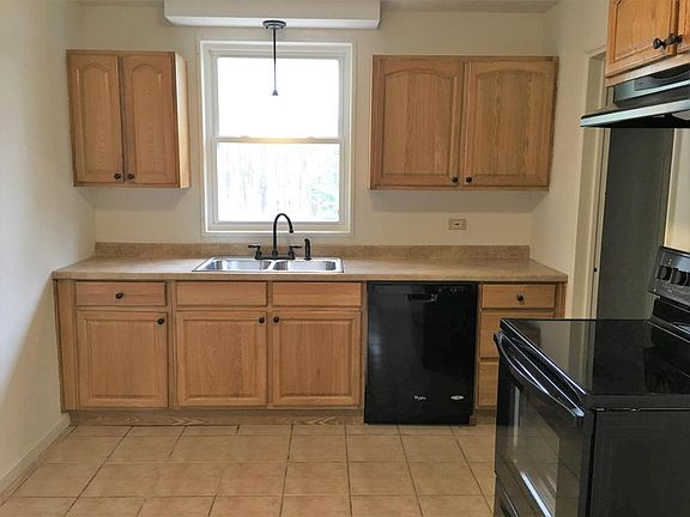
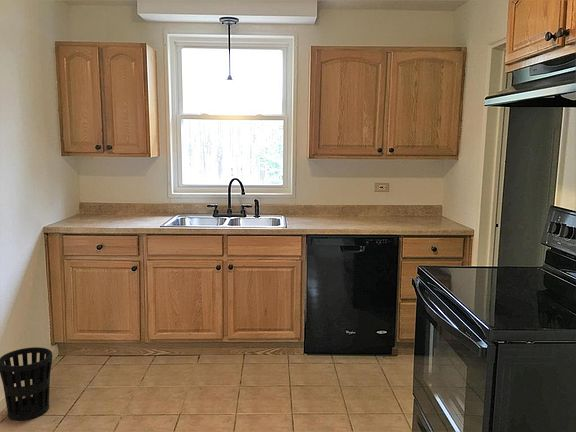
+ wastebasket [0,346,53,421]
